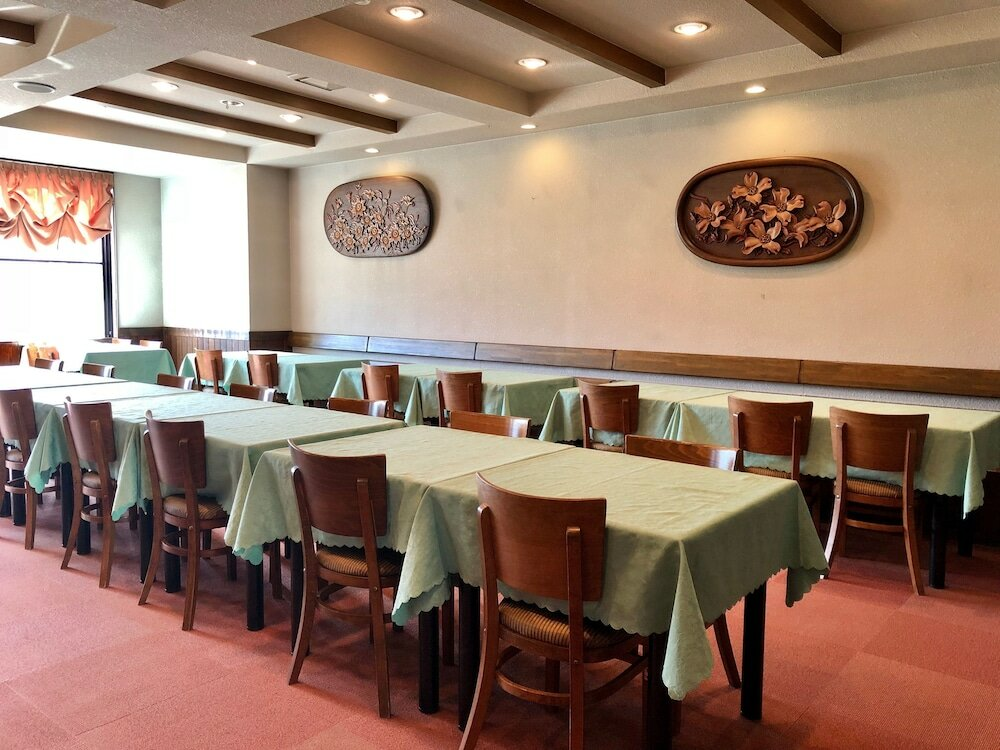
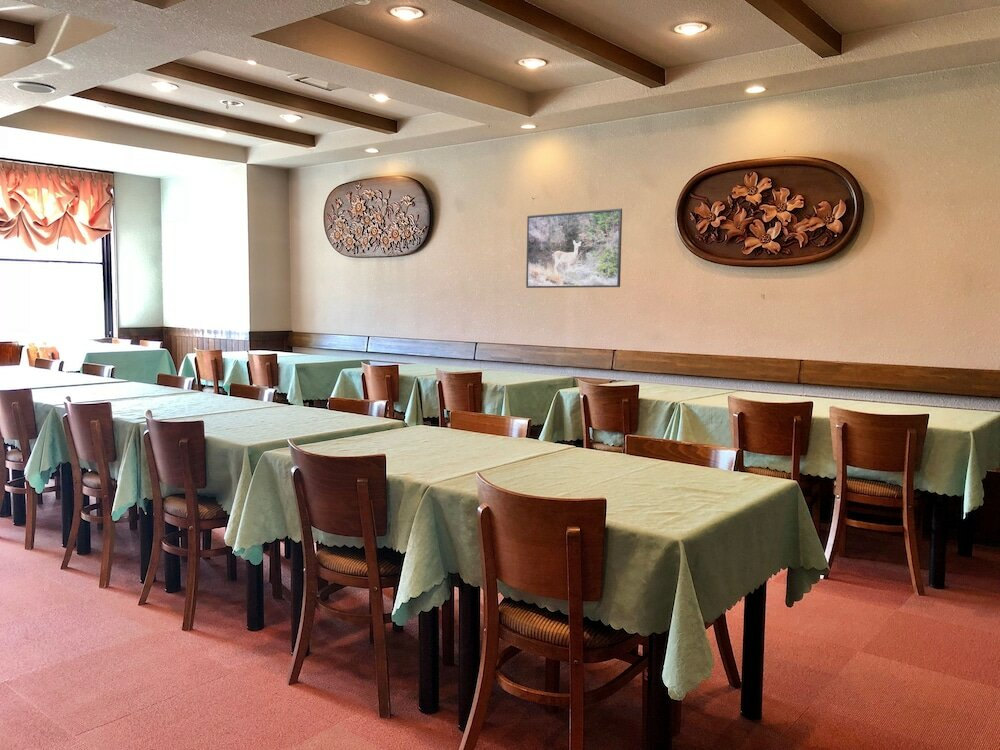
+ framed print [525,208,623,289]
